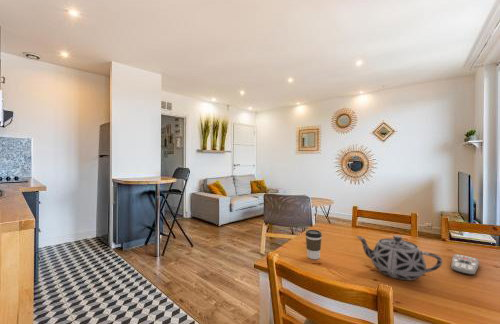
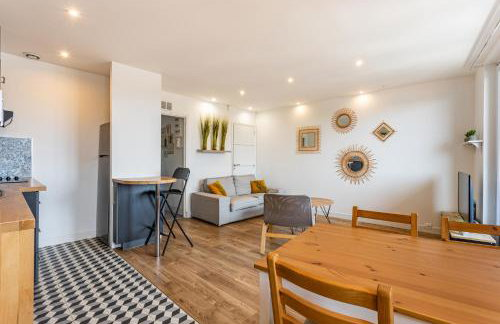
- teapot [355,234,443,281]
- remote control [450,253,480,276]
- coffee cup [305,229,323,260]
